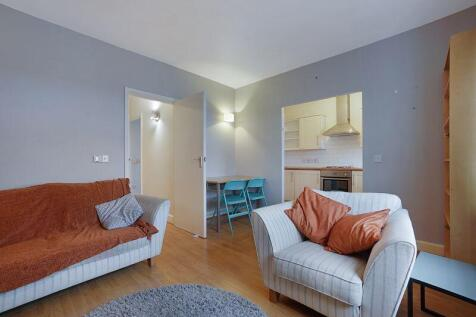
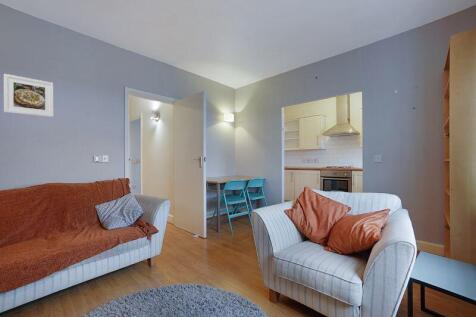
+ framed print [3,73,54,118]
